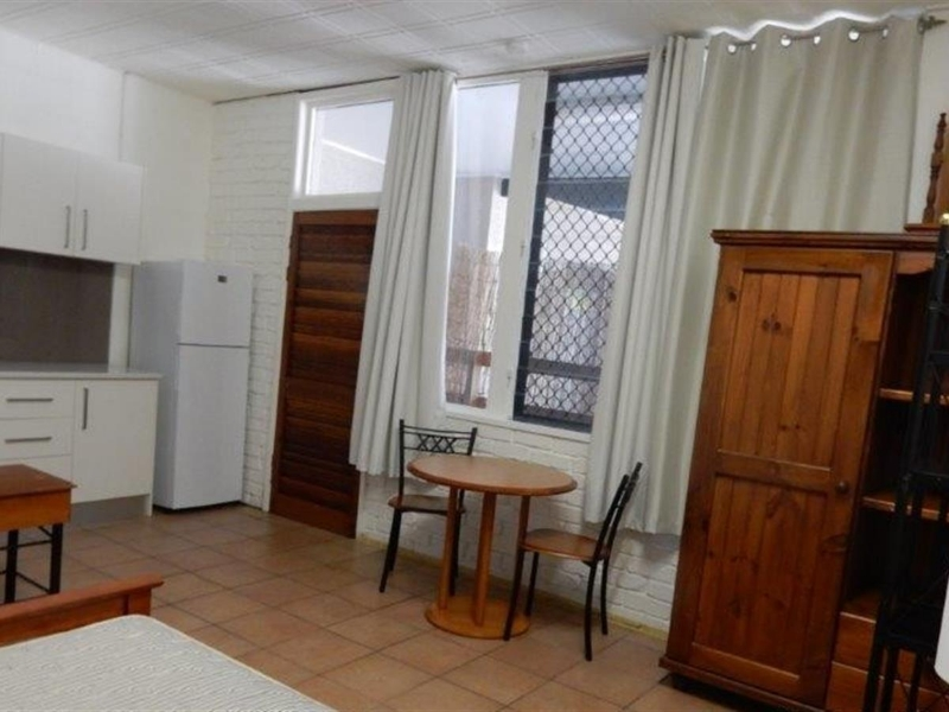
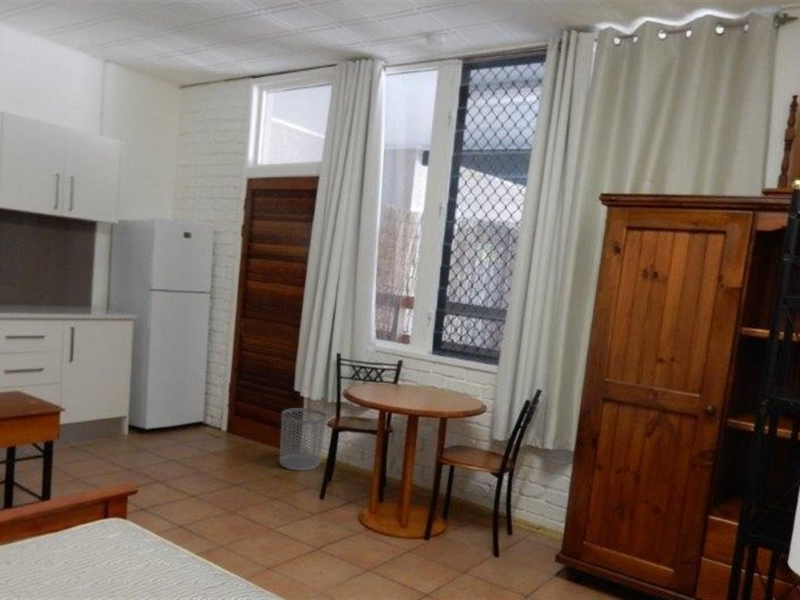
+ waste bin [279,407,327,472]
